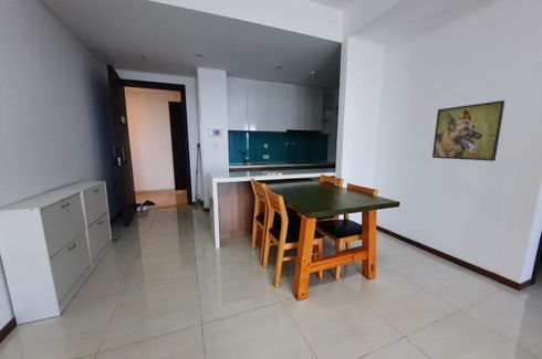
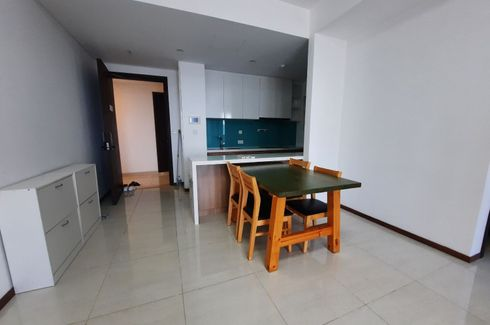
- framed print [431,99,505,162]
